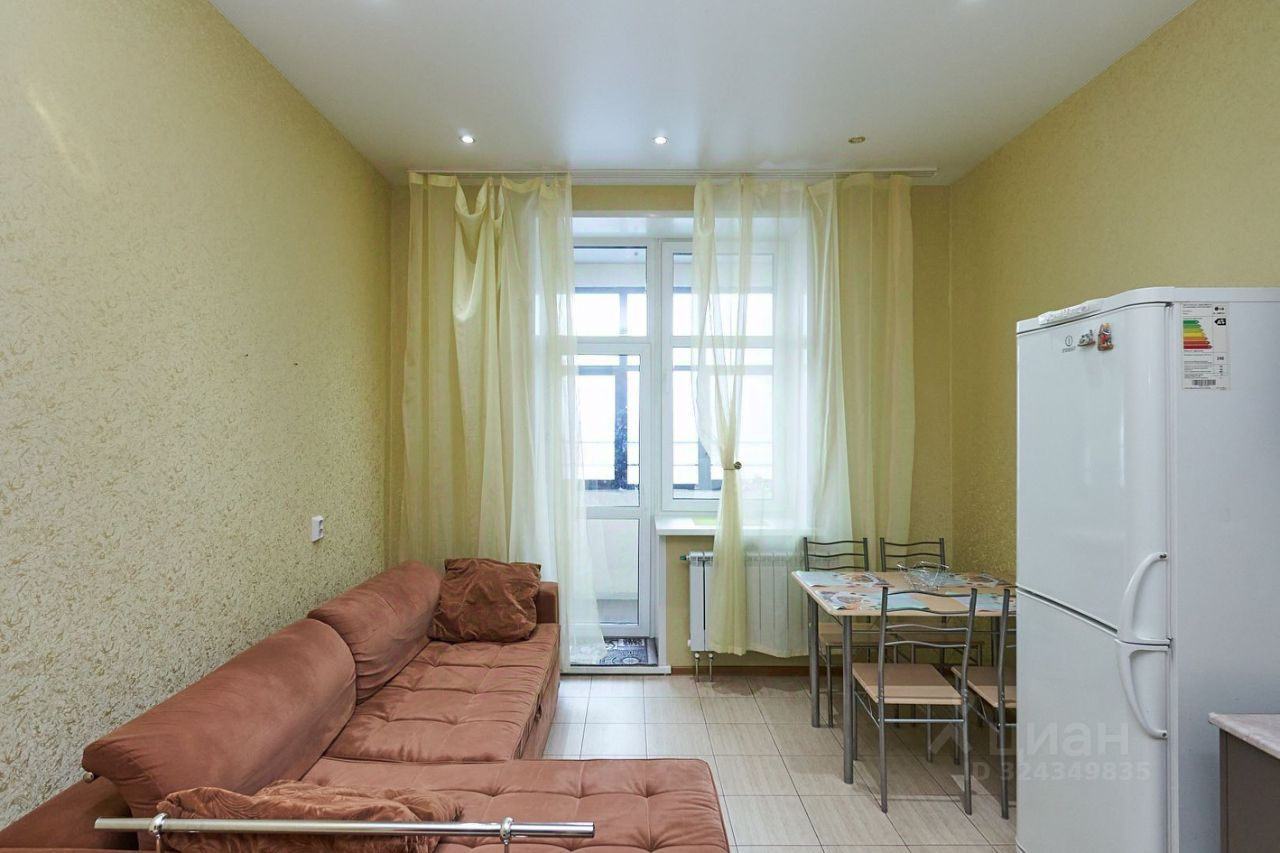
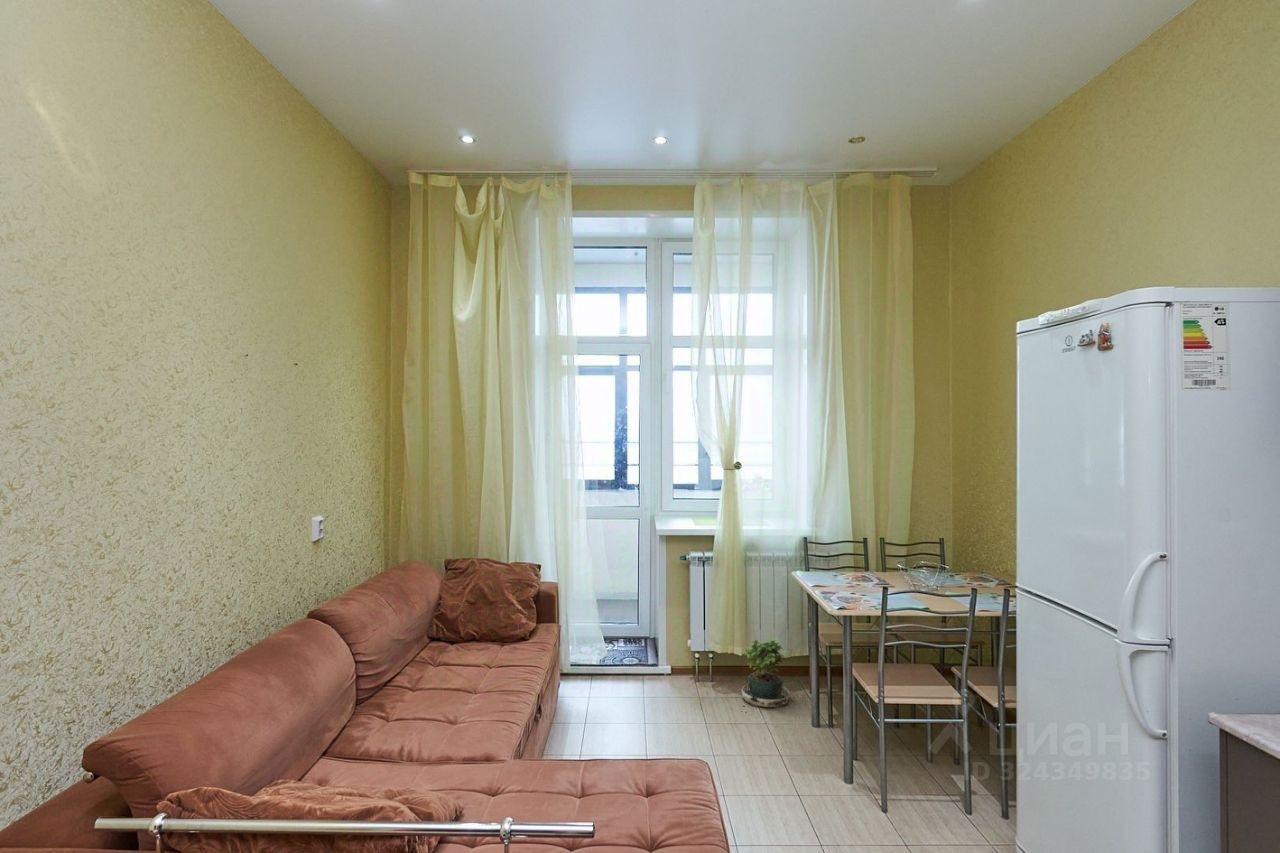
+ potted plant [740,637,792,713]
